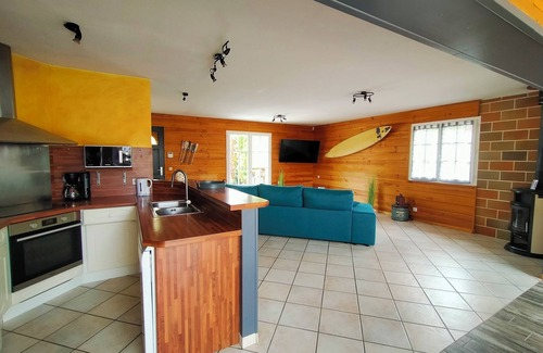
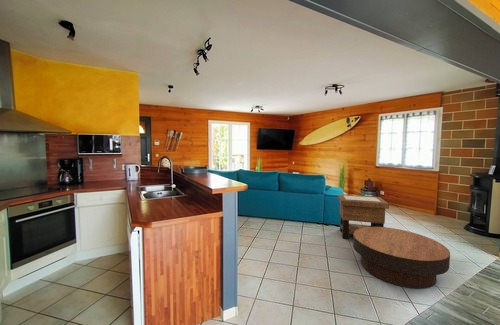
+ side table [337,194,390,240]
+ coffee table [352,226,451,290]
